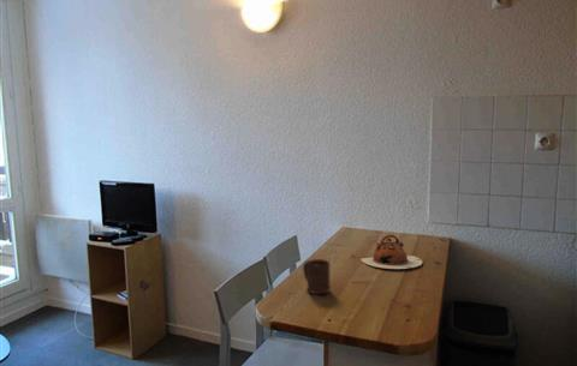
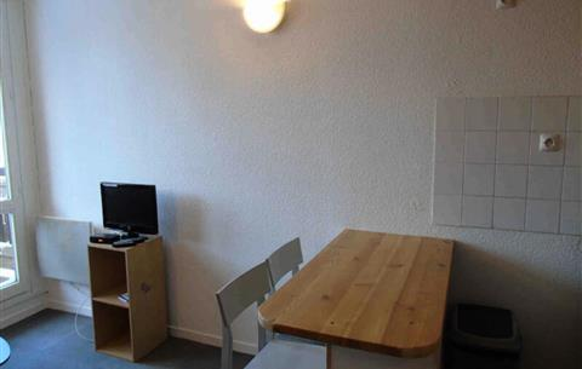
- teapot [359,233,423,270]
- cup [302,258,331,295]
